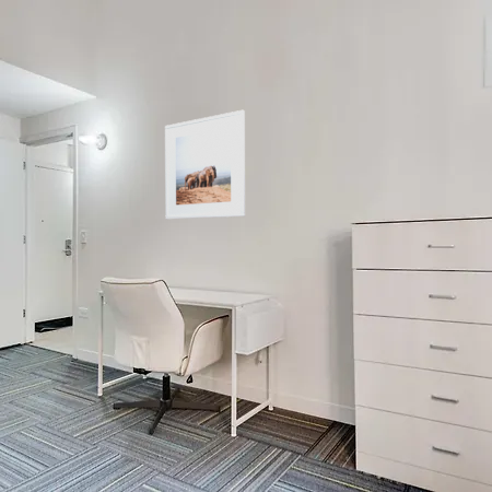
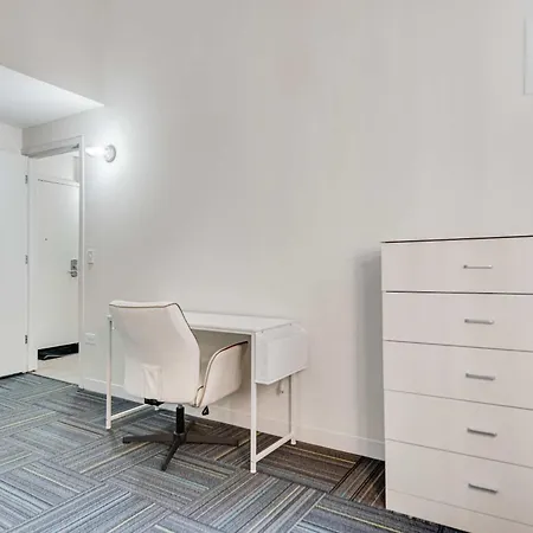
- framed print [164,109,246,221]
